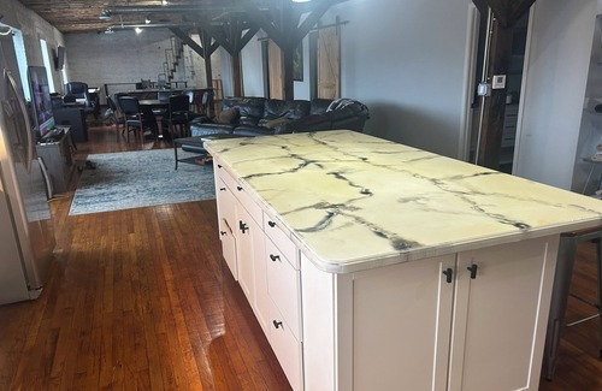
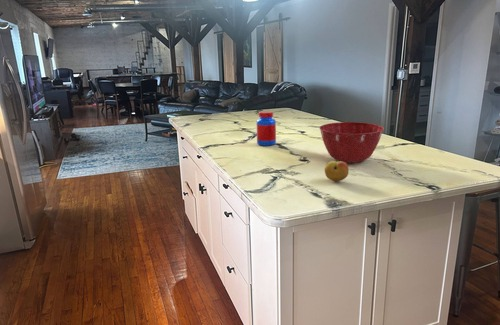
+ mixing bowl [318,121,385,164]
+ jar [256,110,277,147]
+ fruit [324,160,350,182]
